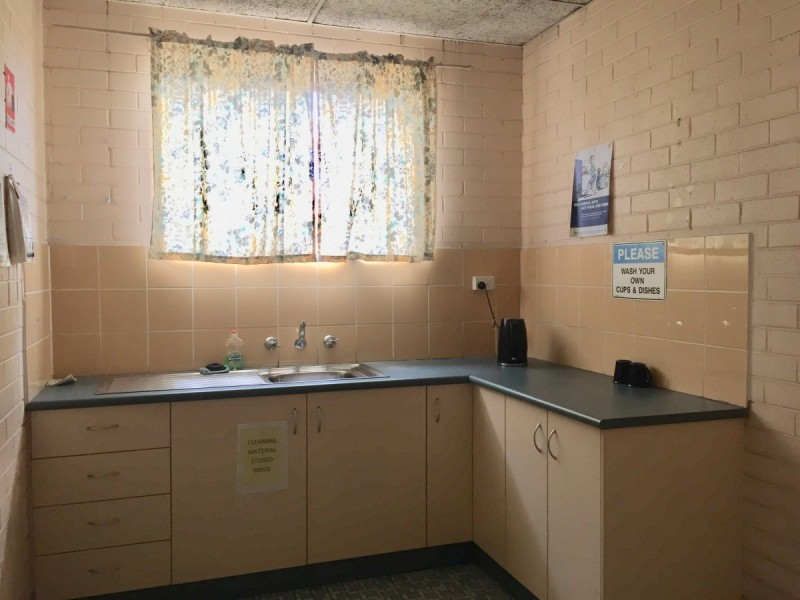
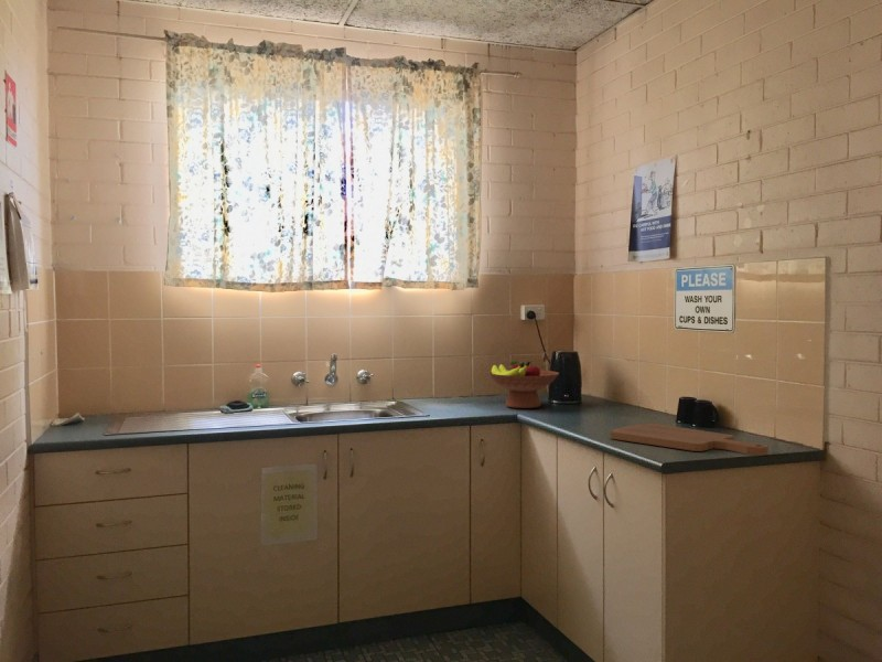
+ fruit bowl [487,360,560,409]
+ cutting board [610,423,770,457]
